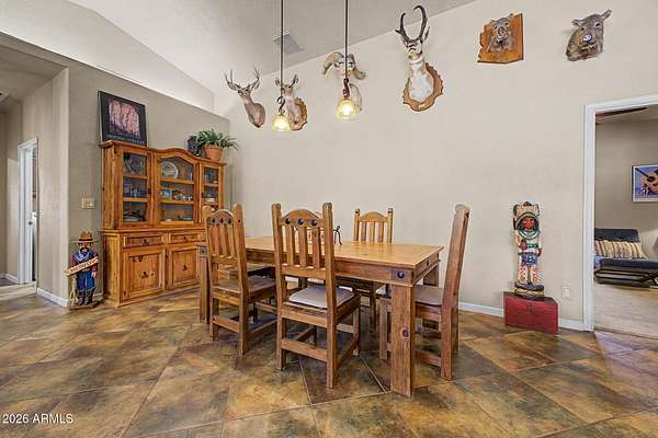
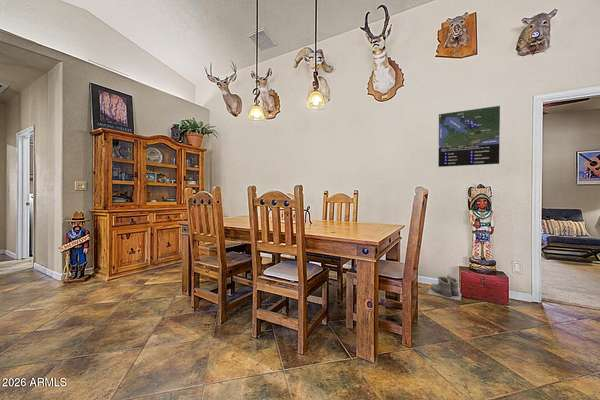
+ map [437,105,501,168]
+ boots [426,274,463,302]
